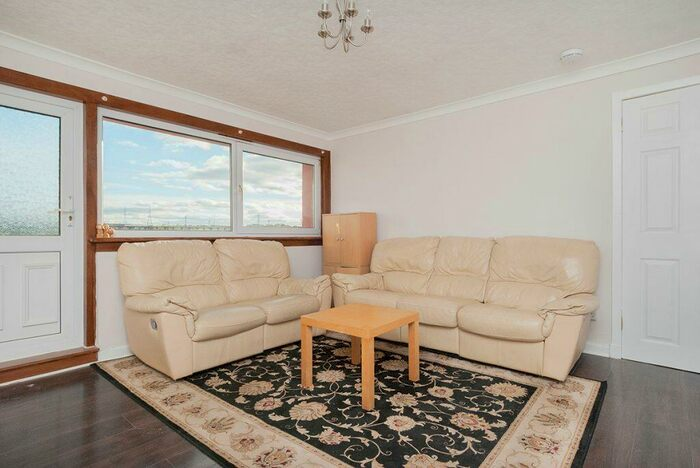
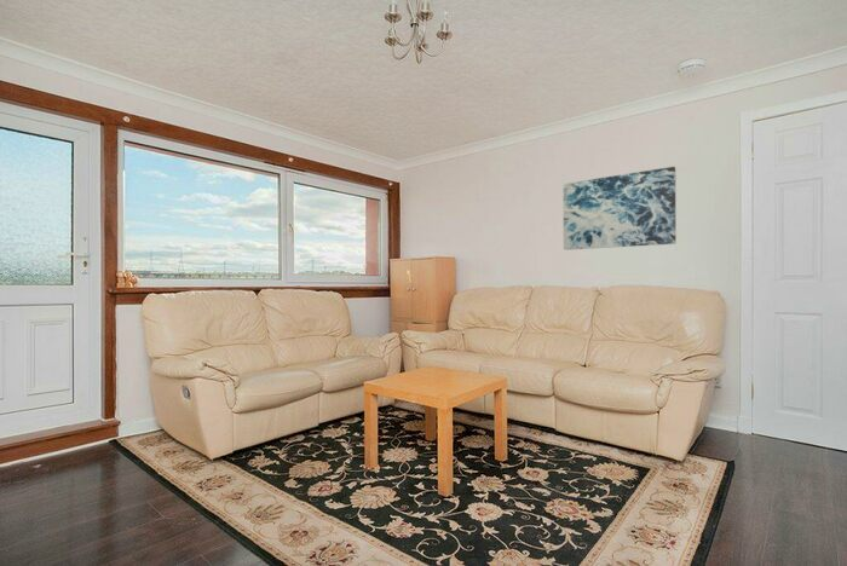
+ wall art [563,166,678,250]
